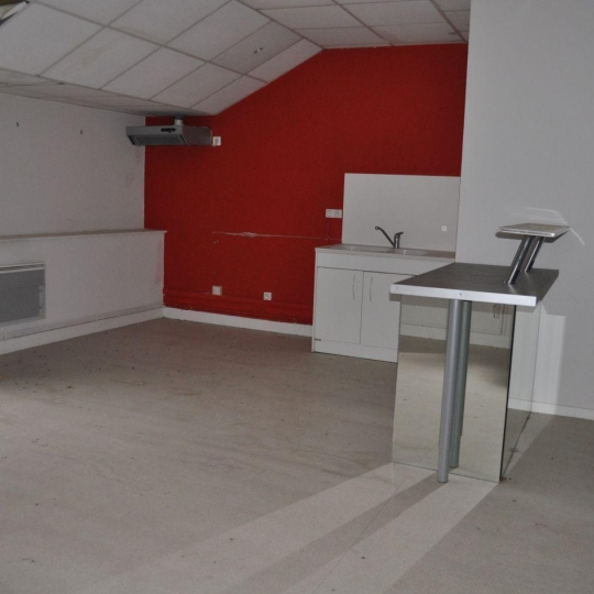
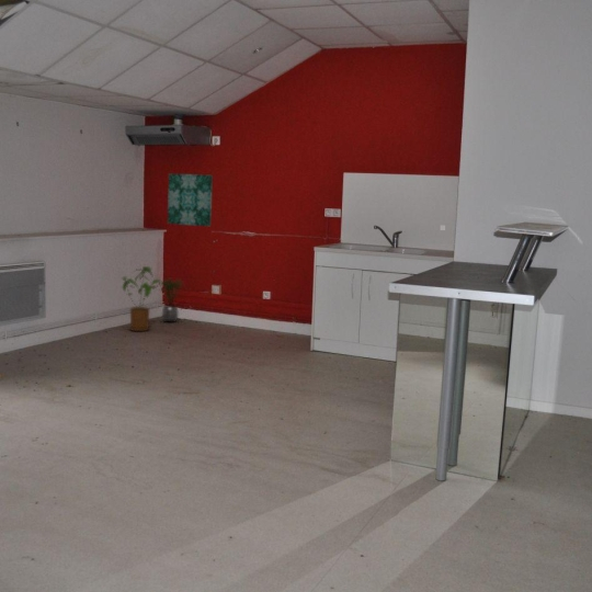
+ potted plant [157,277,187,323]
+ house plant [121,265,163,332]
+ wall art [167,172,214,227]
